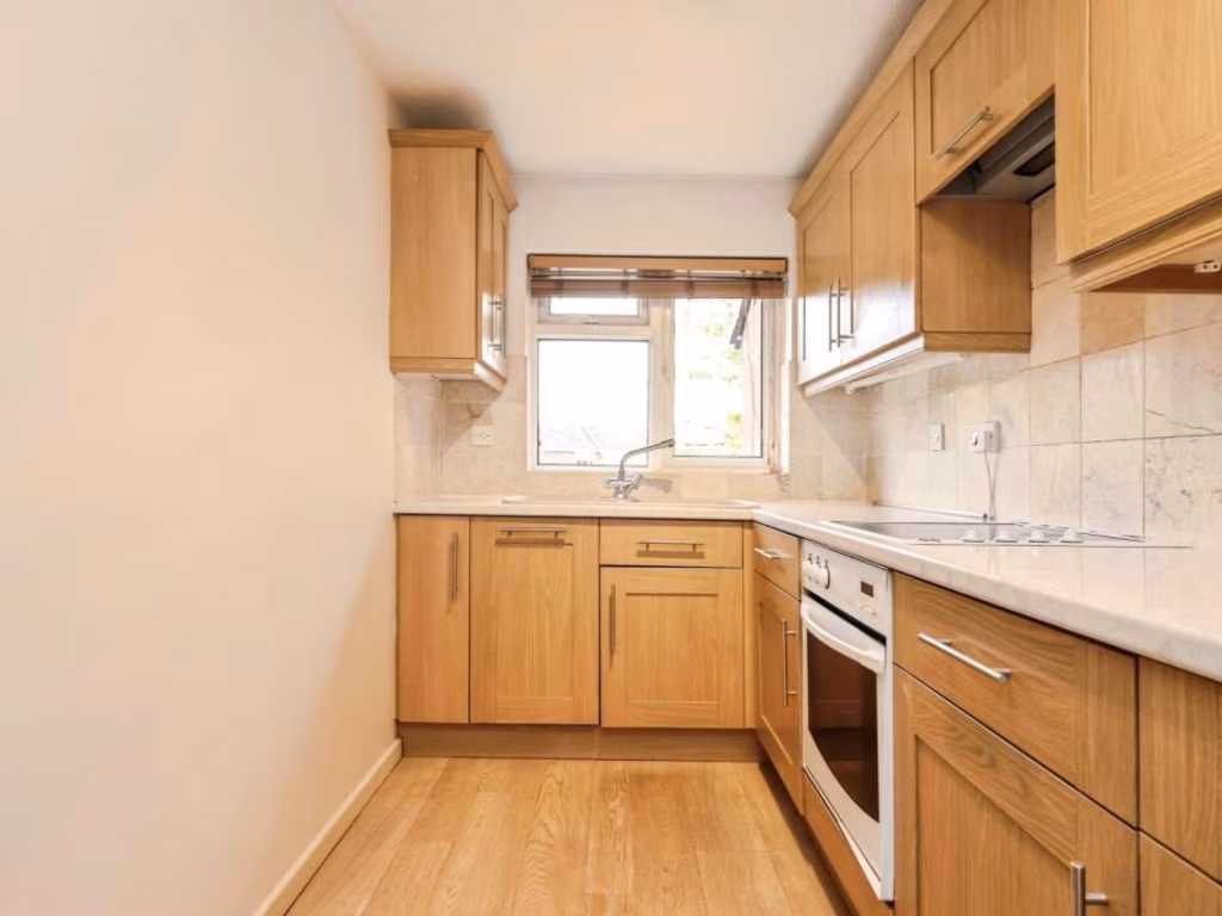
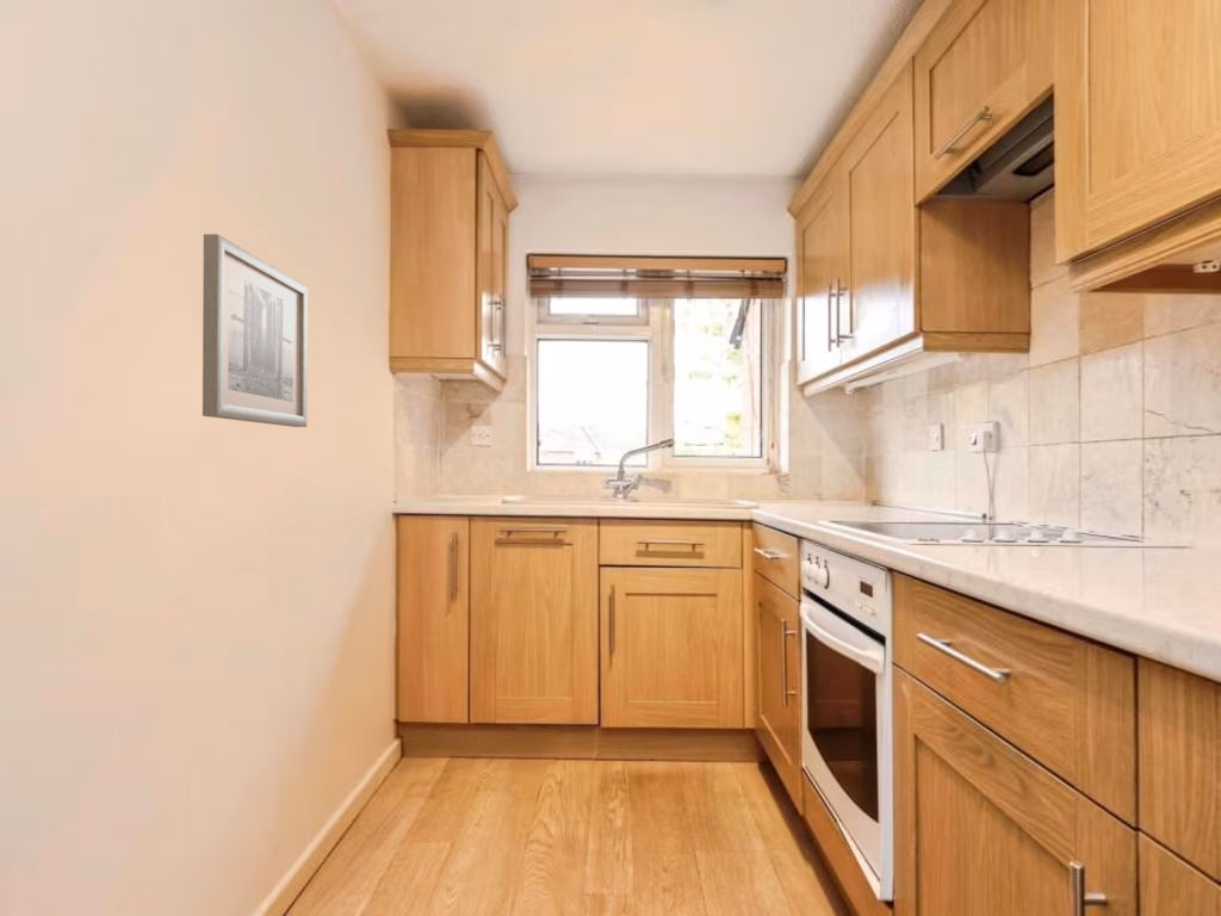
+ wall art [202,233,309,428]
